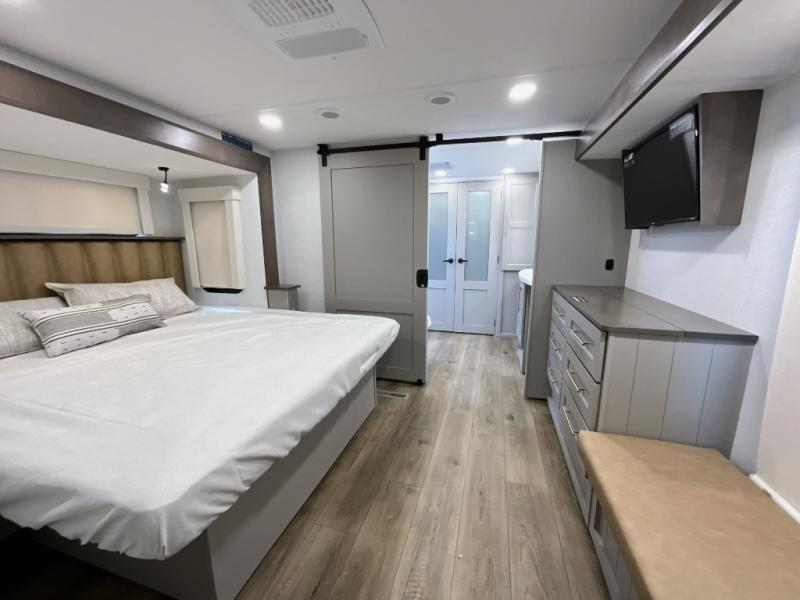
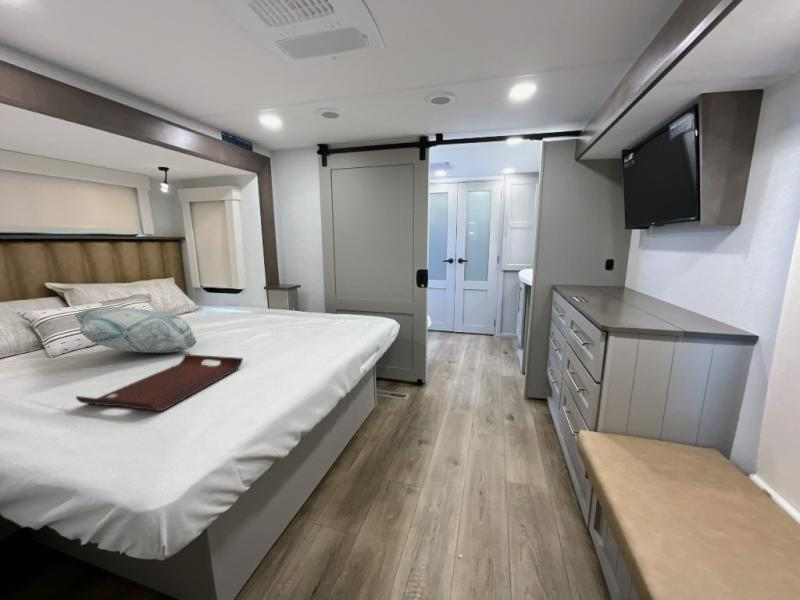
+ serving tray [75,353,244,412]
+ decorative pillow [72,306,198,354]
